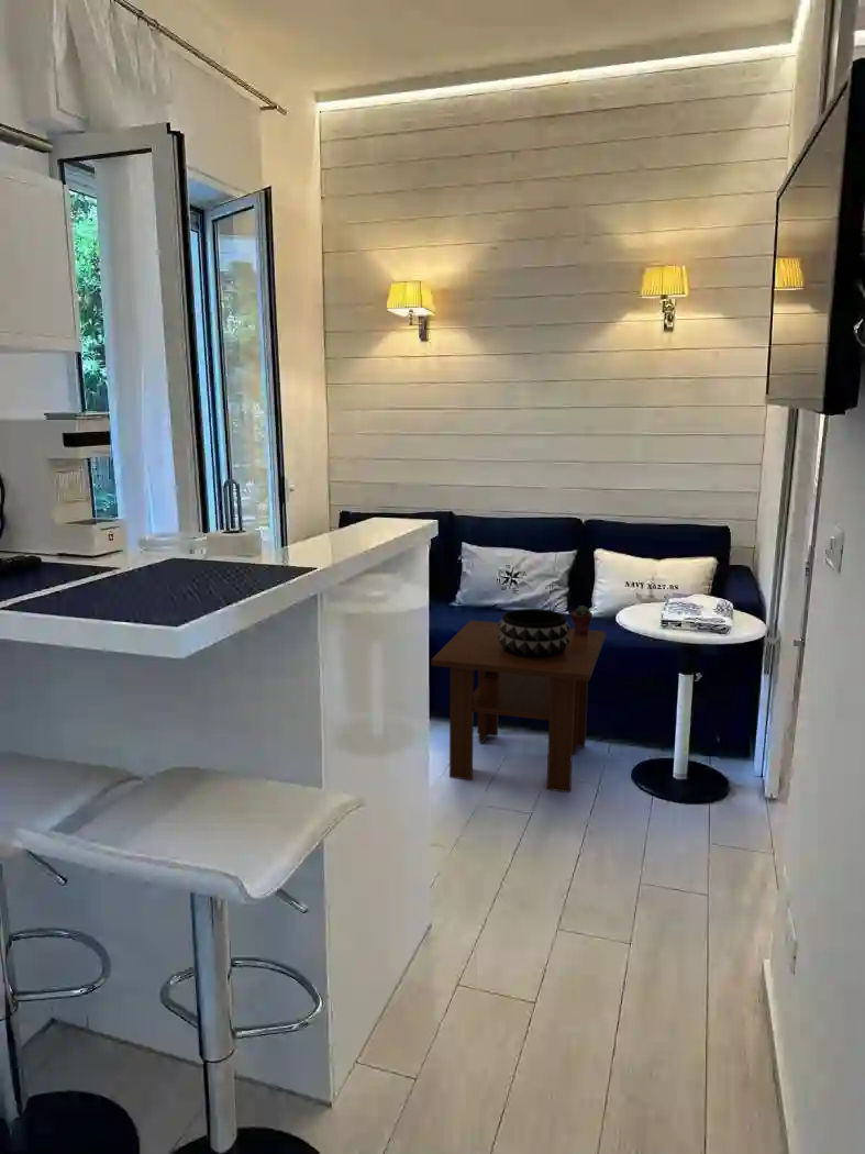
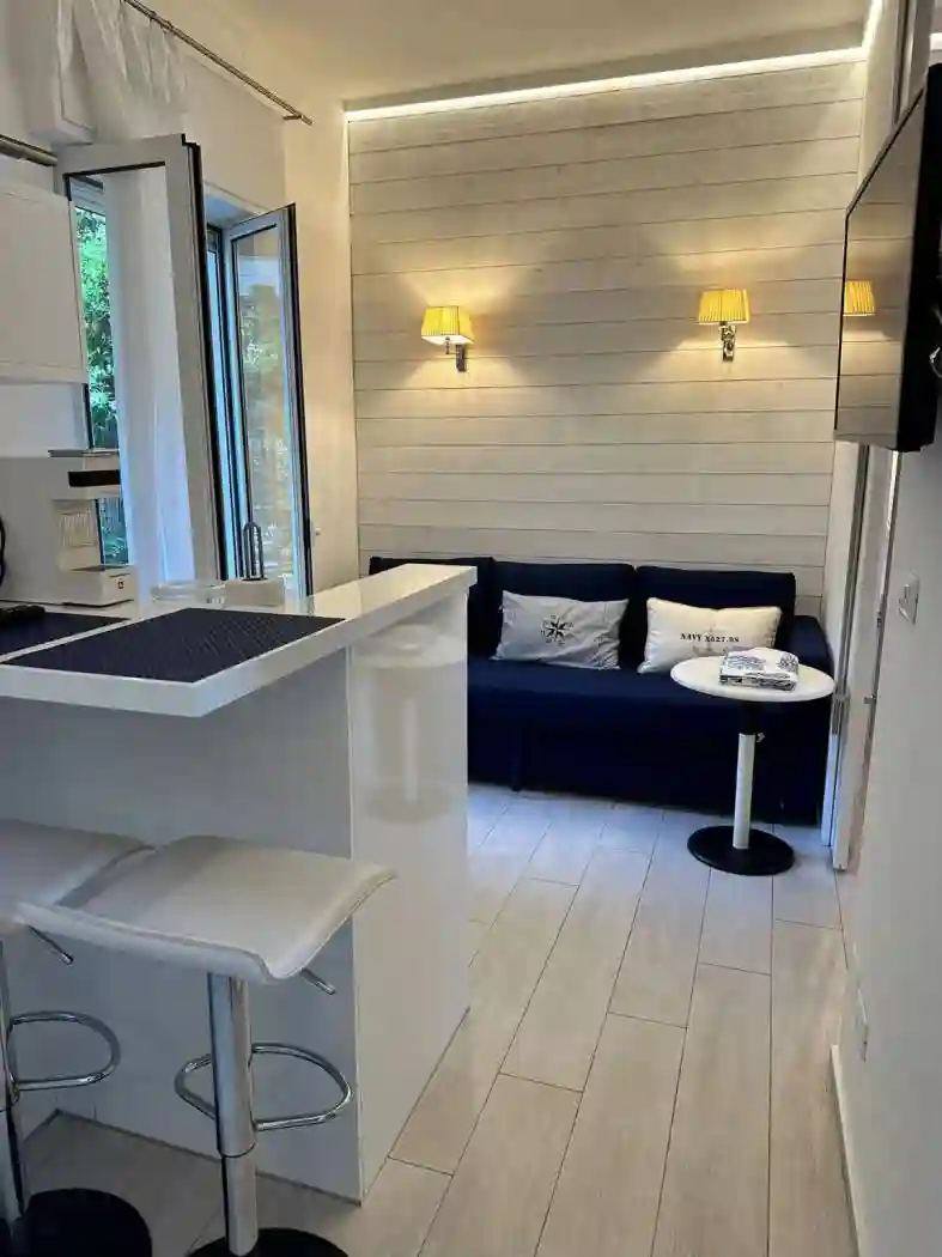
- decorative bowl [498,608,572,658]
- potted succulent [569,604,594,634]
- coffee table [430,619,607,794]
